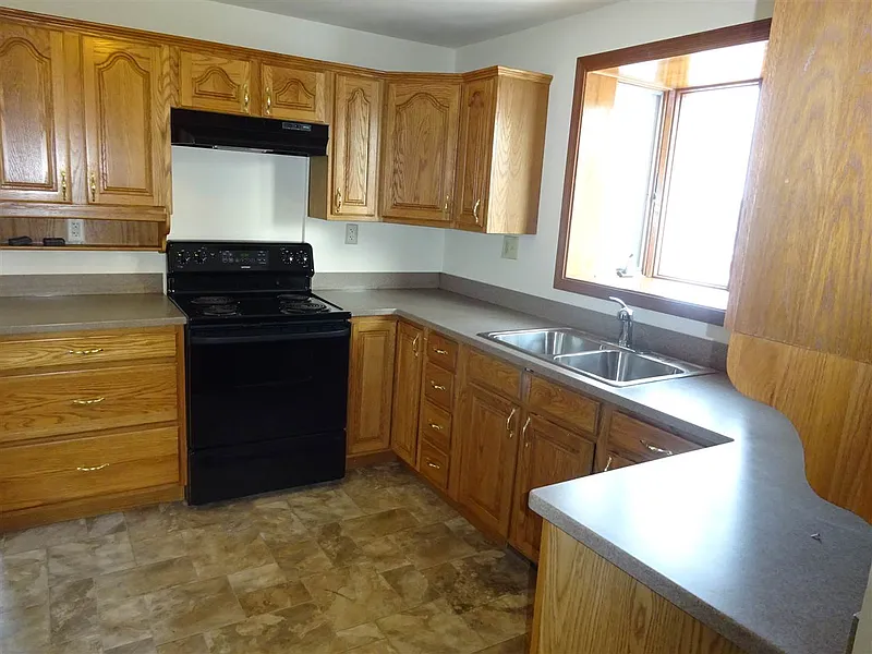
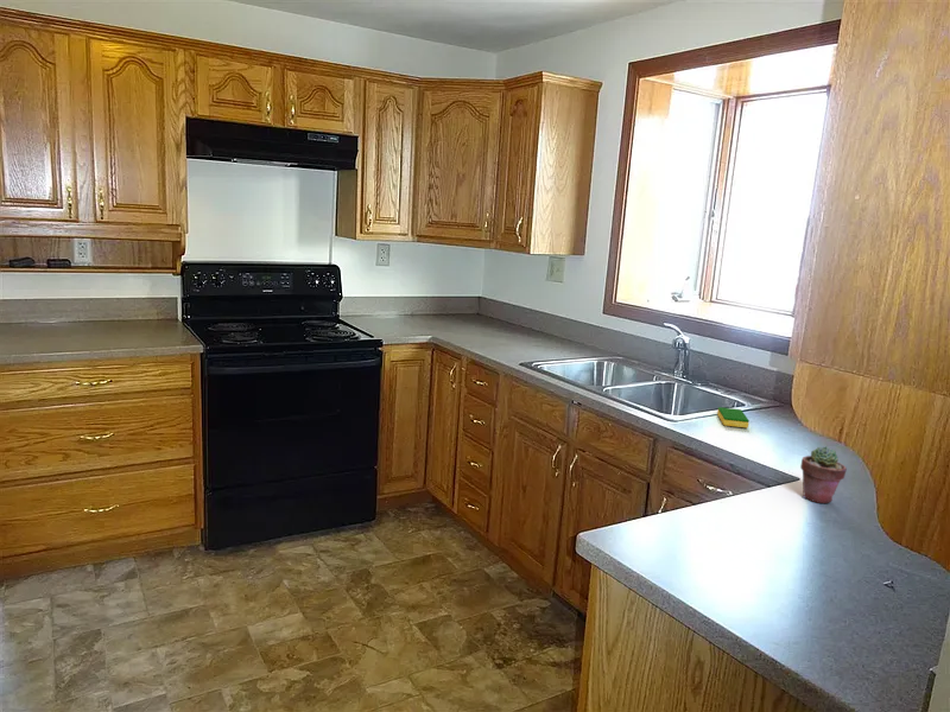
+ dish sponge [716,406,750,428]
+ potted succulent [799,445,848,504]
